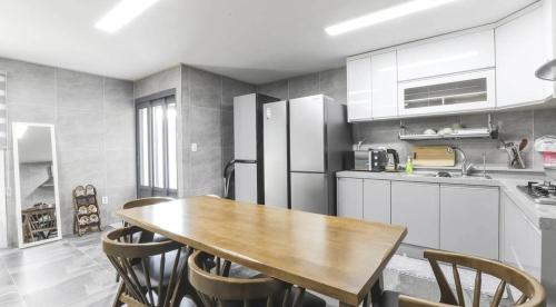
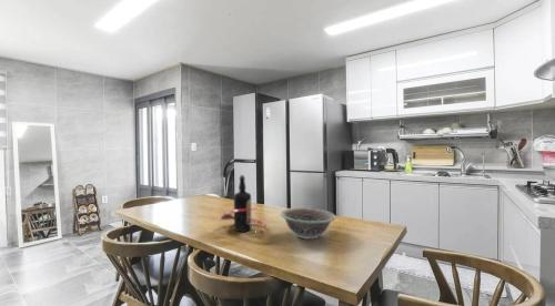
+ decorative bowl [280,207,337,239]
+ bottle [220,174,268,233]
